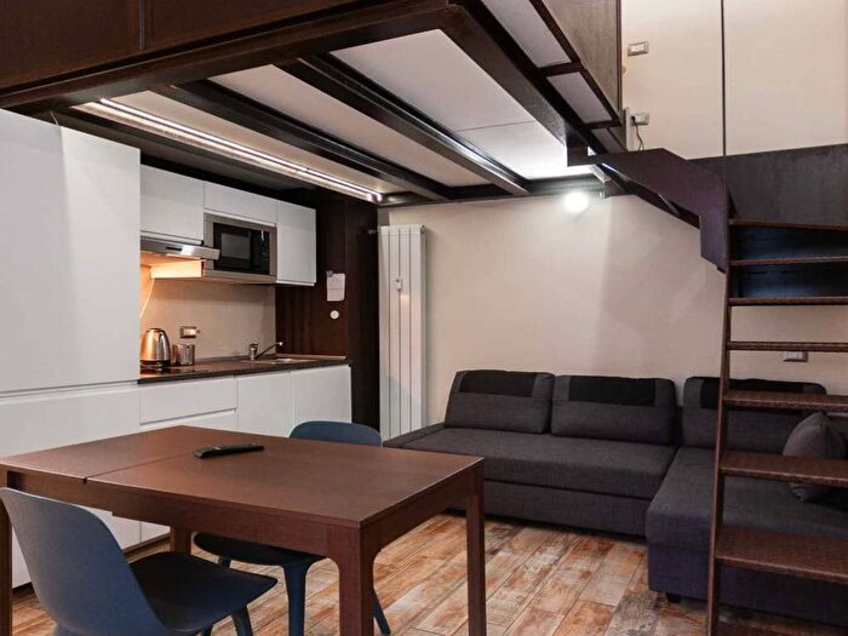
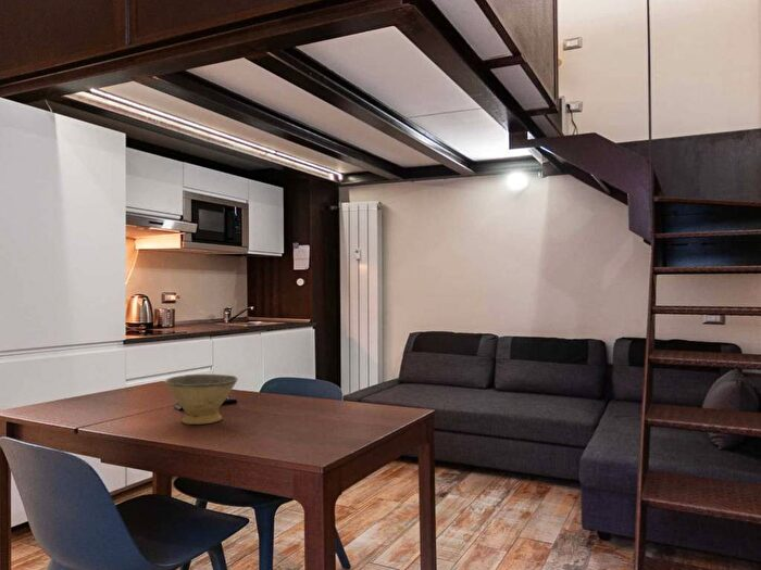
+ bowl [163,373,239,426]
